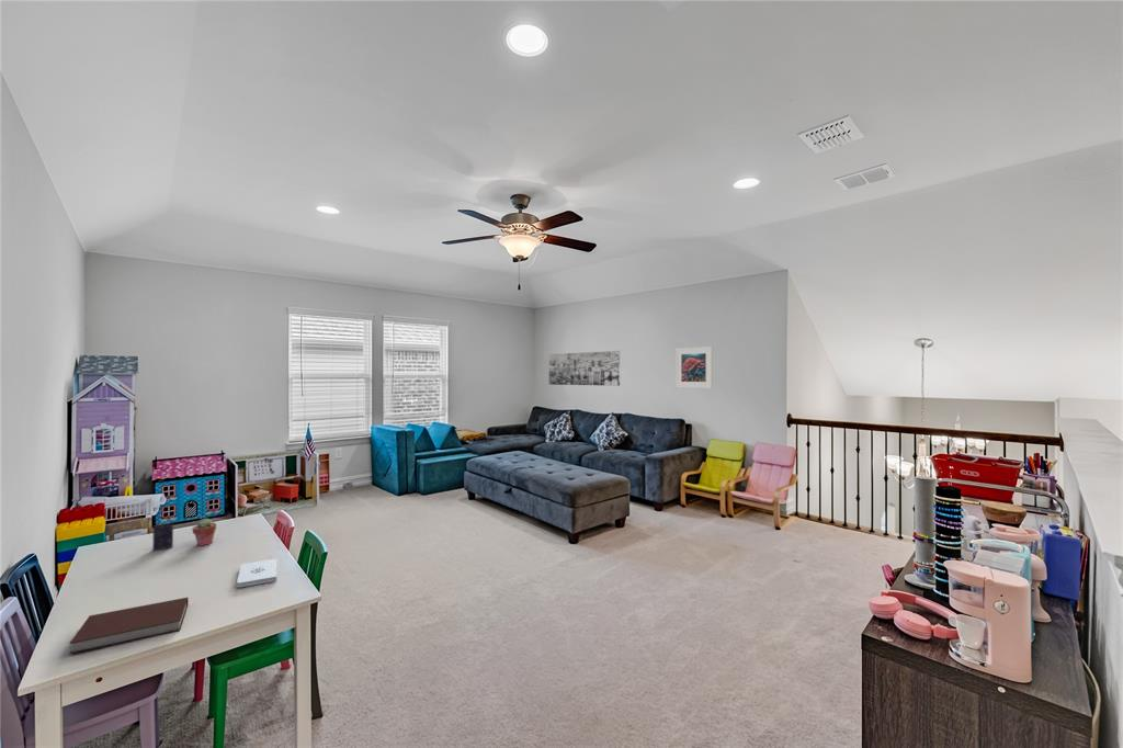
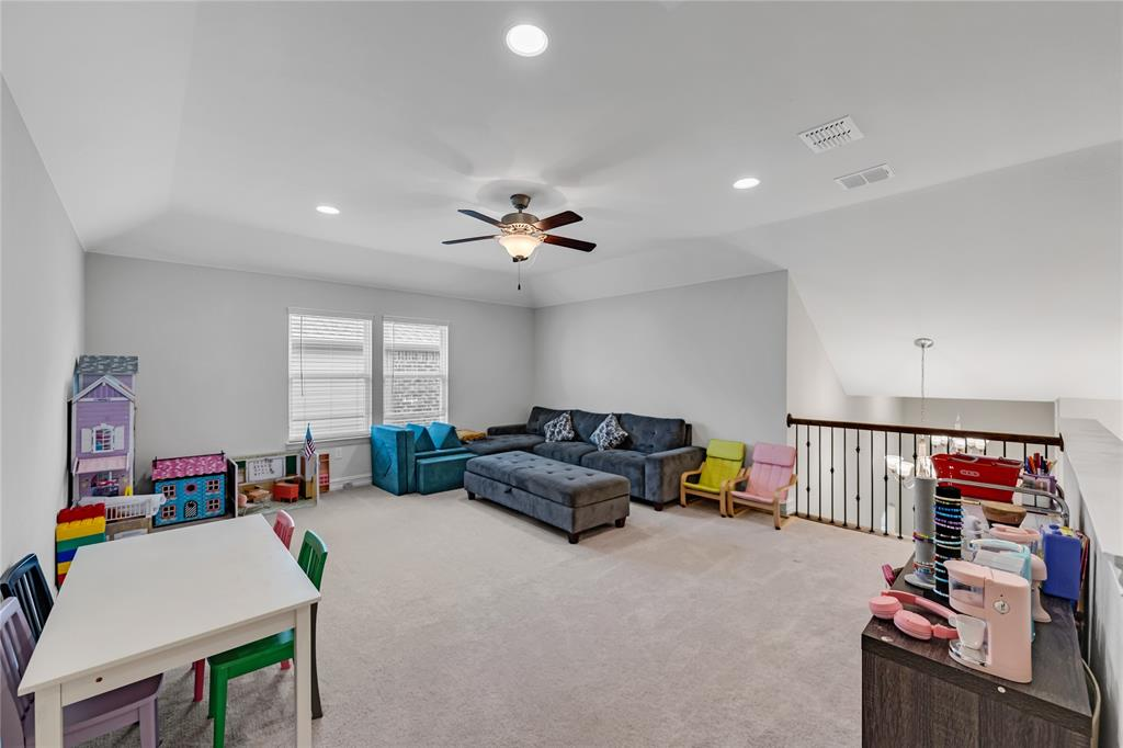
- notepad [236,557,279,588]
- crayon box [151,523,175,552]
- notebook [68,597,190,655]
- wall art [547,350,621,387]
- potted succulent [191,518,217,547]
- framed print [674,345,714,389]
